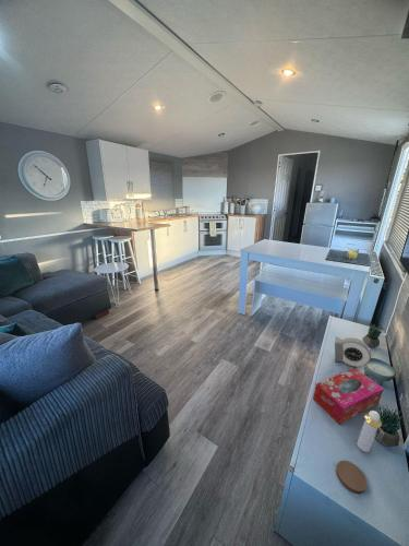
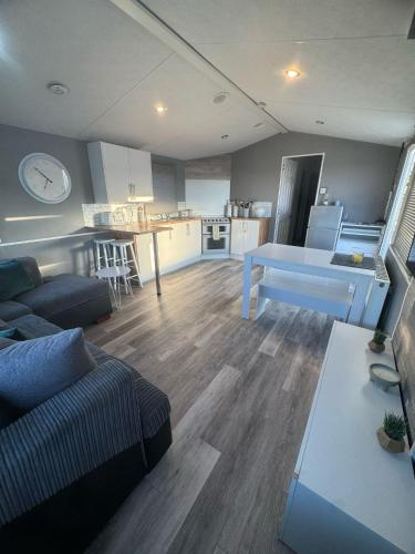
- tissue box [312,367,385,425]
- coaster [335,460,369,495]
- perfume bottle [356,410,383,453]
- alarm clock [334,335,372,368]
